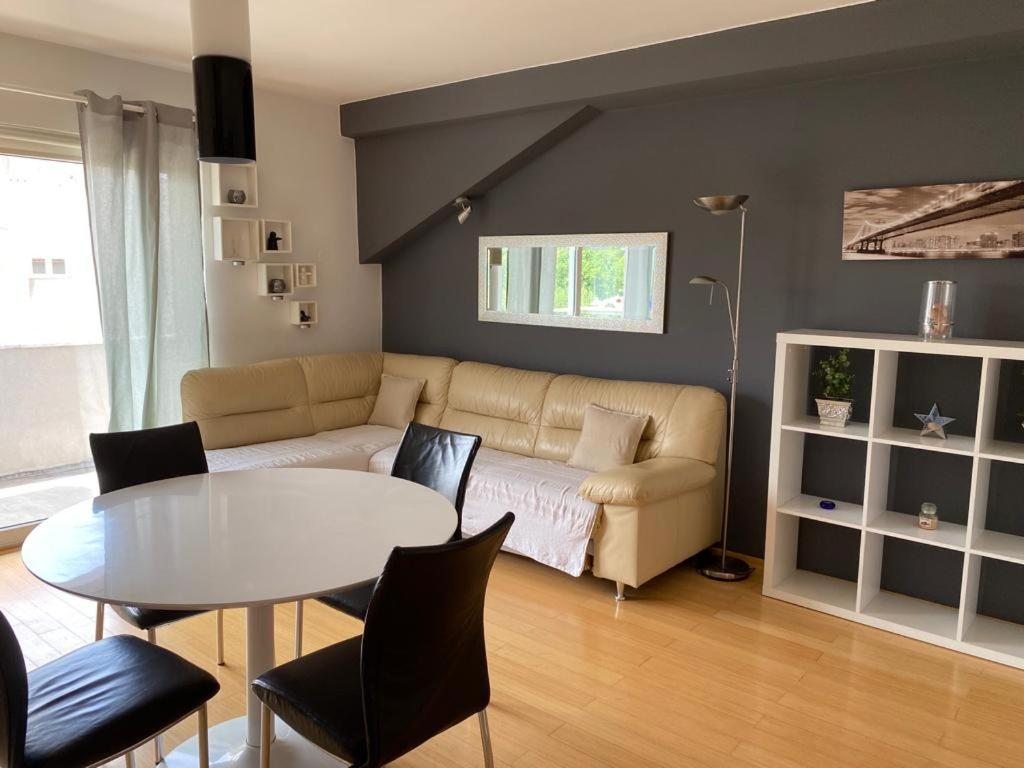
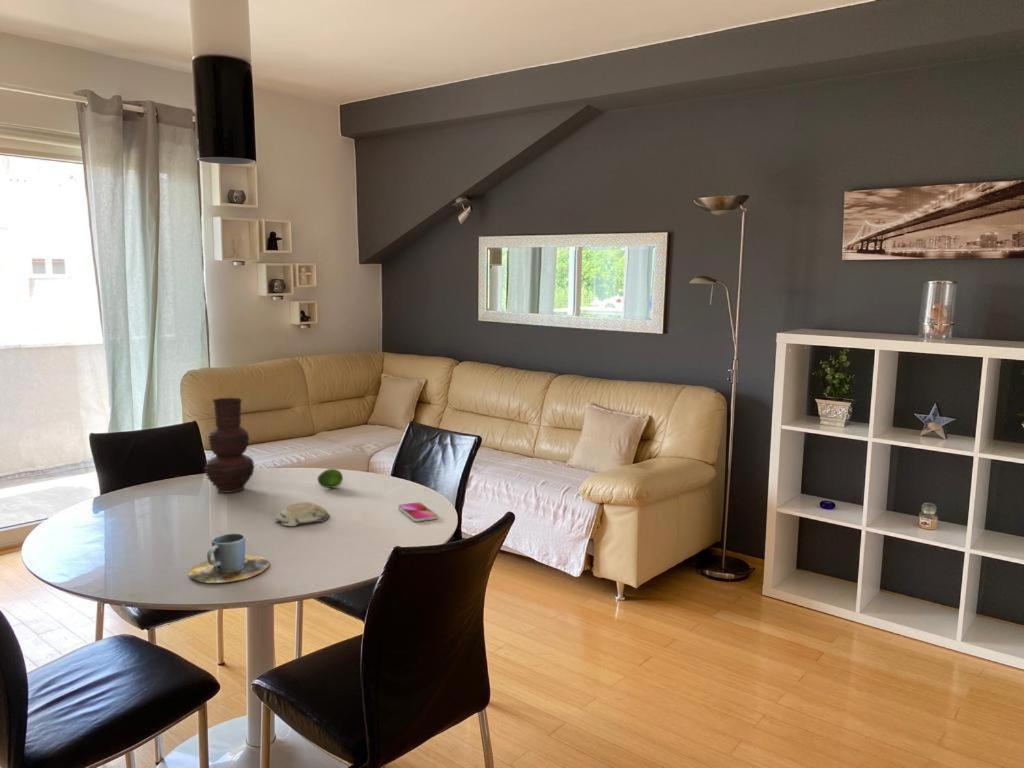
+ decorative bowl [274,501,330,527]
+ cup [188,532,270,584]
+ vase [203,396,256,494]
+ fruit [317,468,344,489]
+ smartphone [397,502,439,522]
